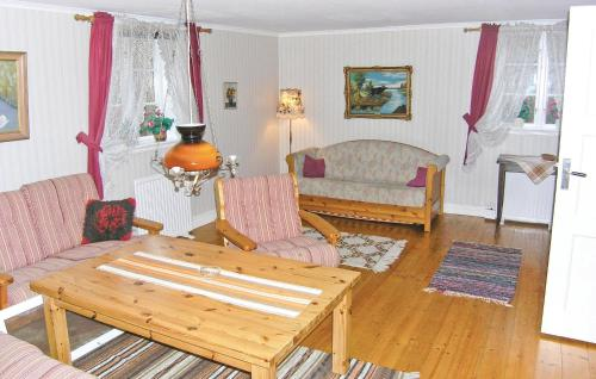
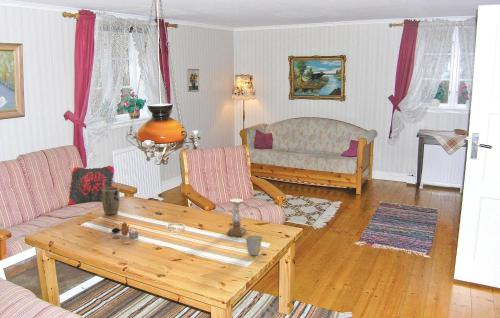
+ candle holder [226,198,247,237]
+ plant pot [101,186,121,216]
+ teapot [111,221,139,239]
+ cup [243,234,264,256]
